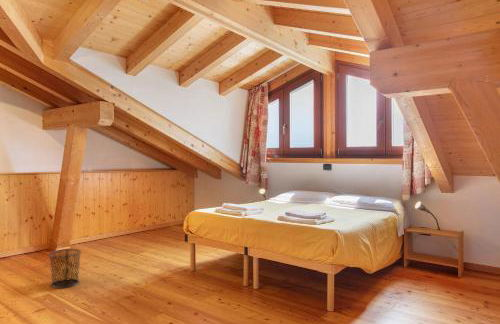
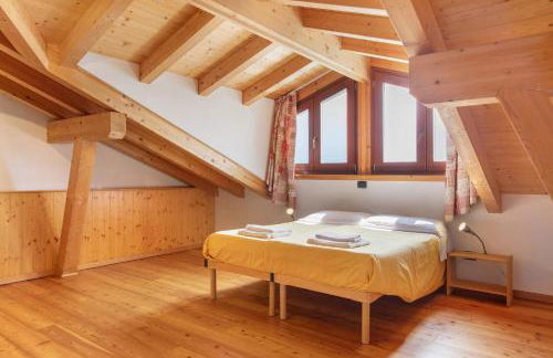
- waste bin [47,248,82,289]
